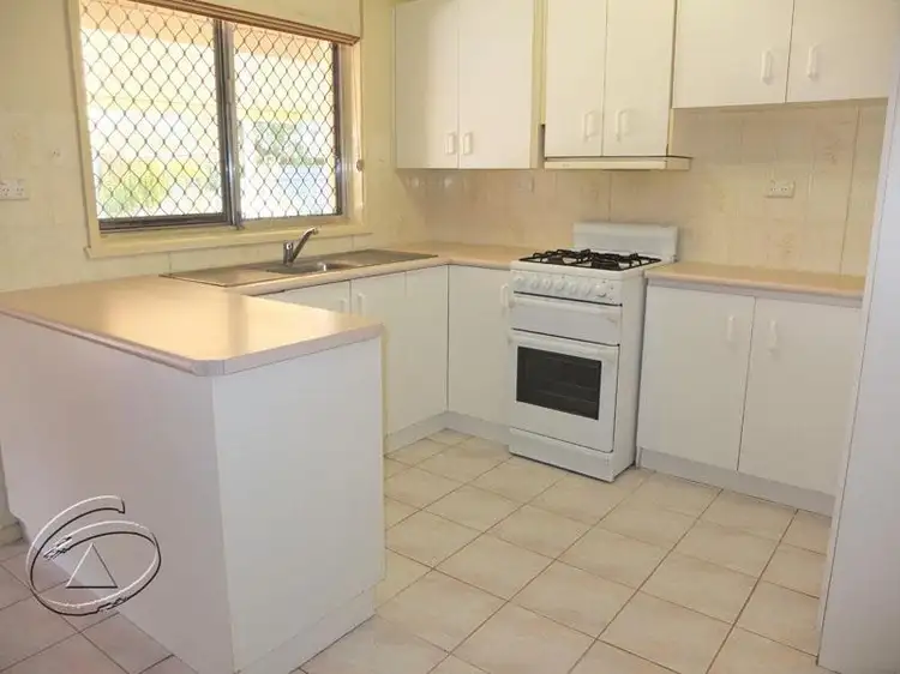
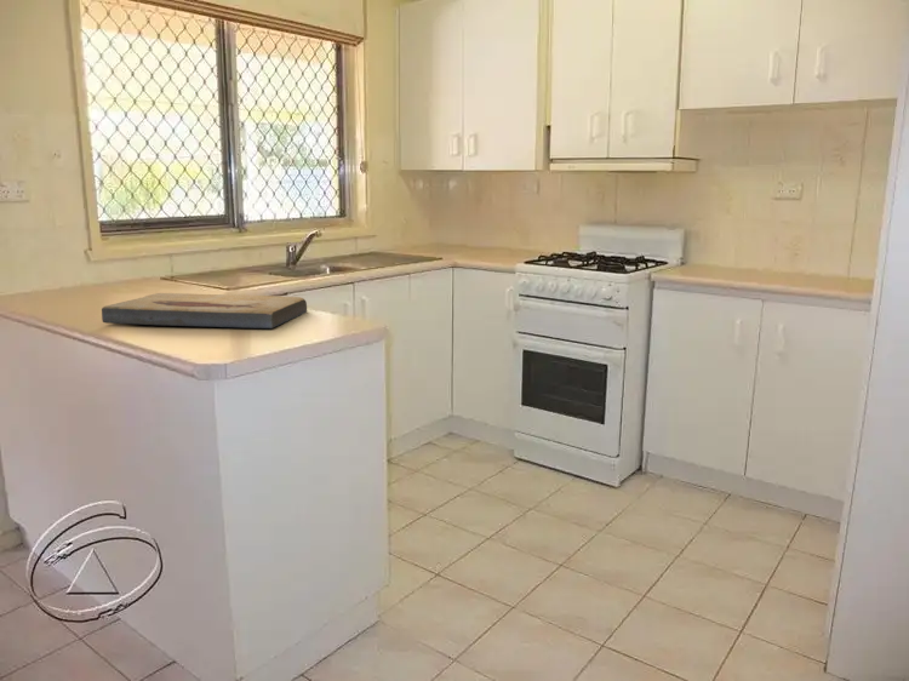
+ fish fossil [101,292,308,330]
